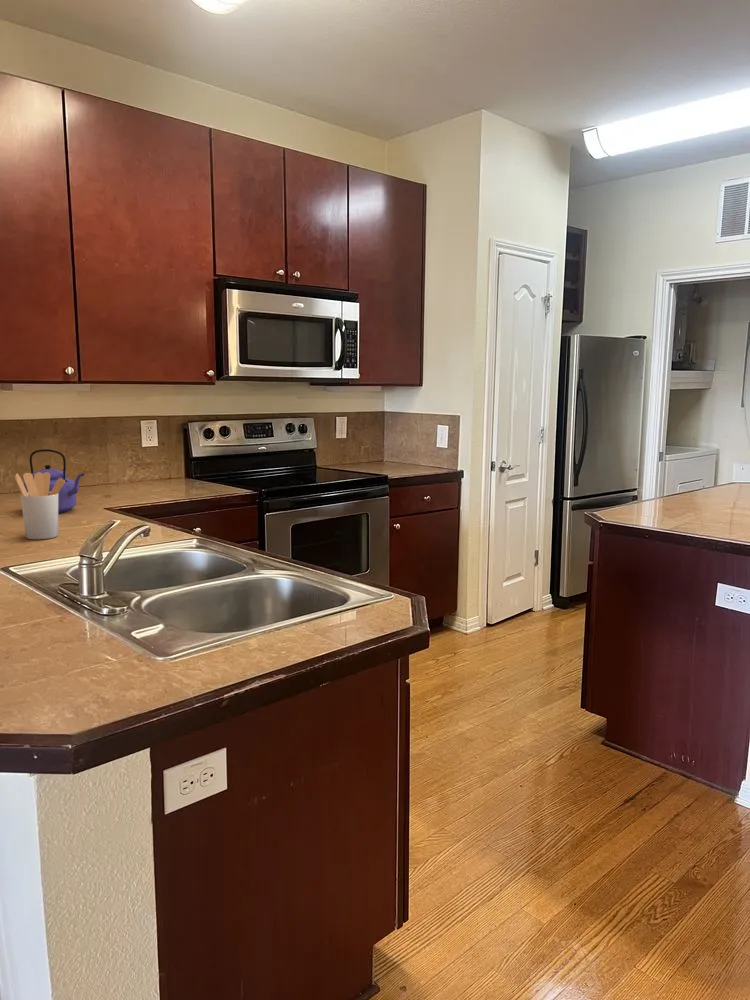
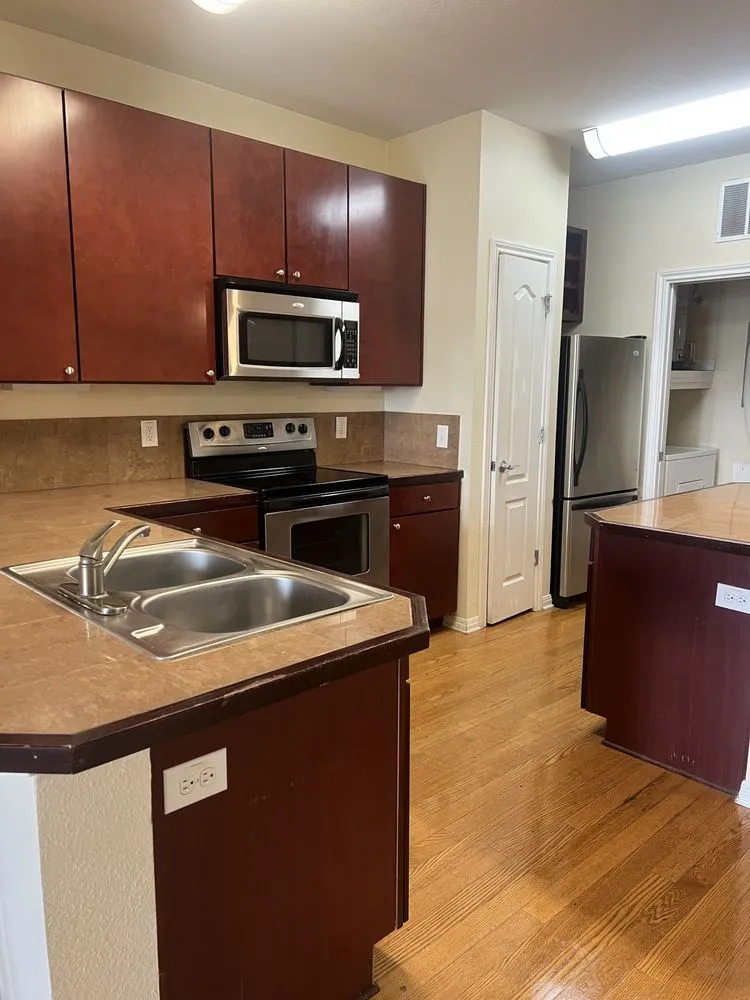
- utensil holder [14,472,65,540]
- kettle [23,448,85,514]
